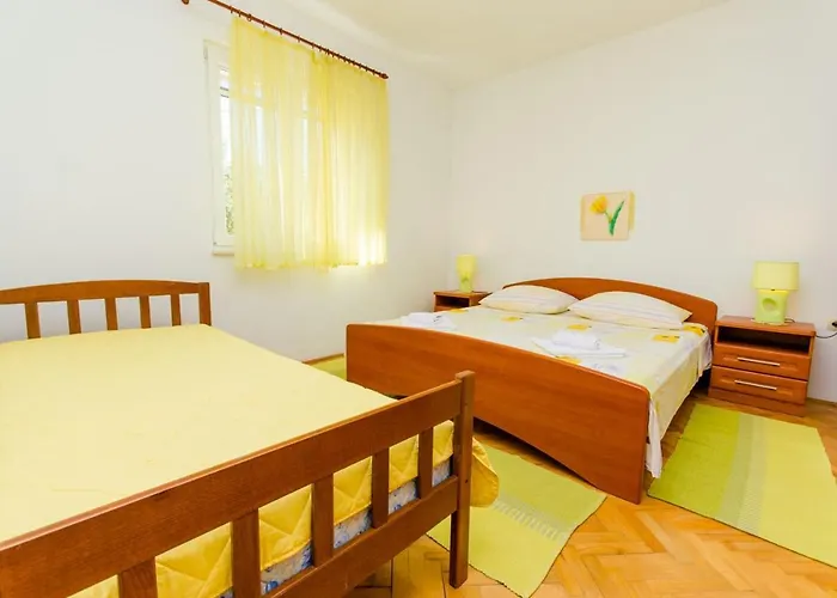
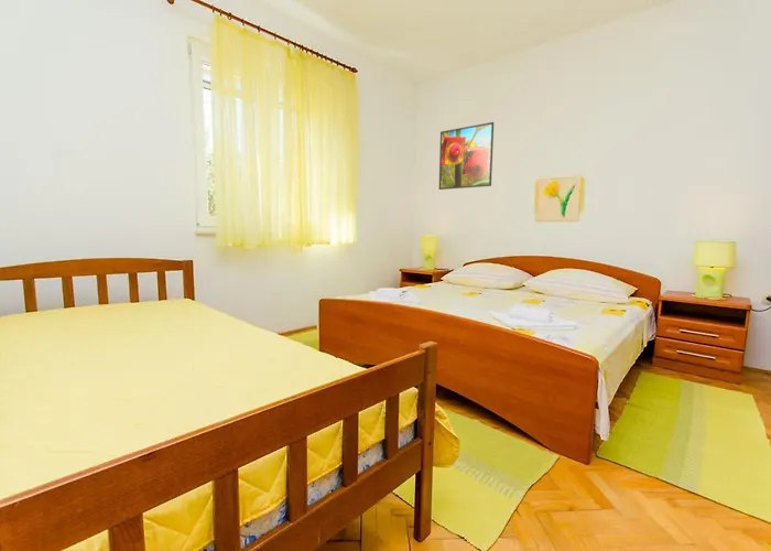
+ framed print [438,121,495,191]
